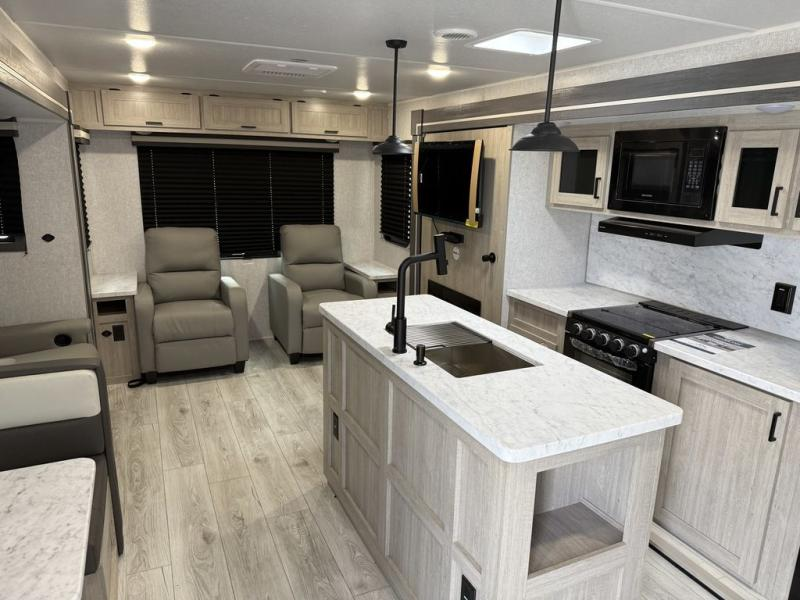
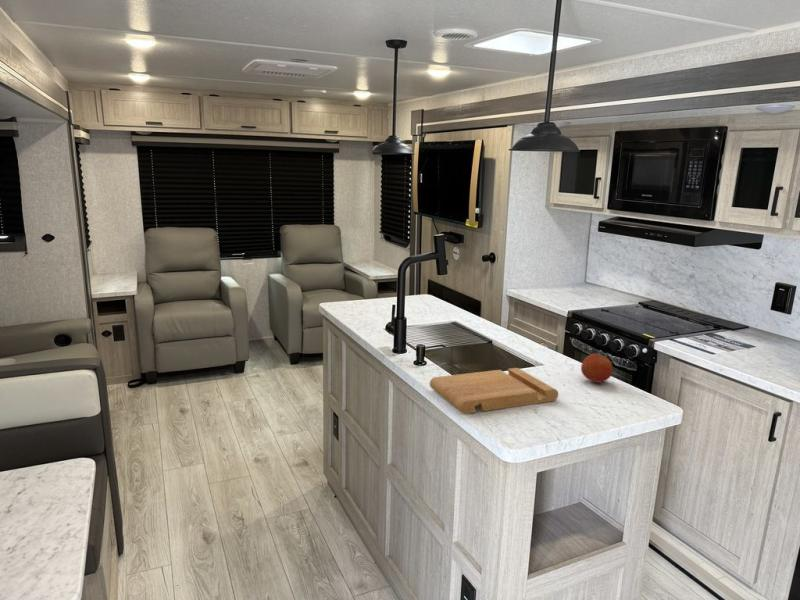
+ cutting board [429,367,559,415]
+ fruit [580,352,614,384]
